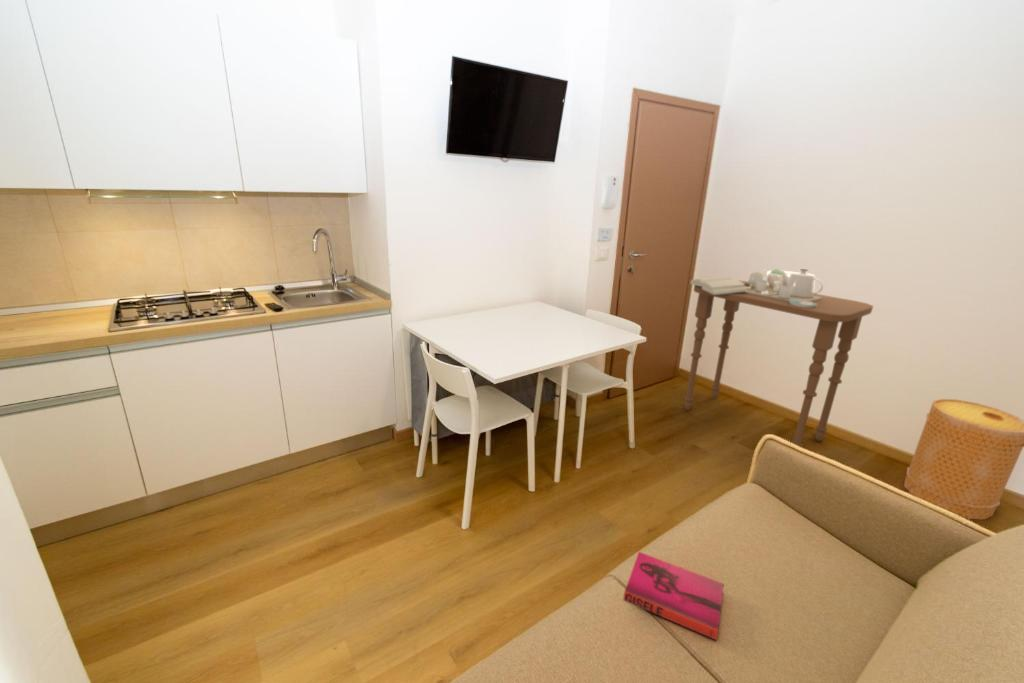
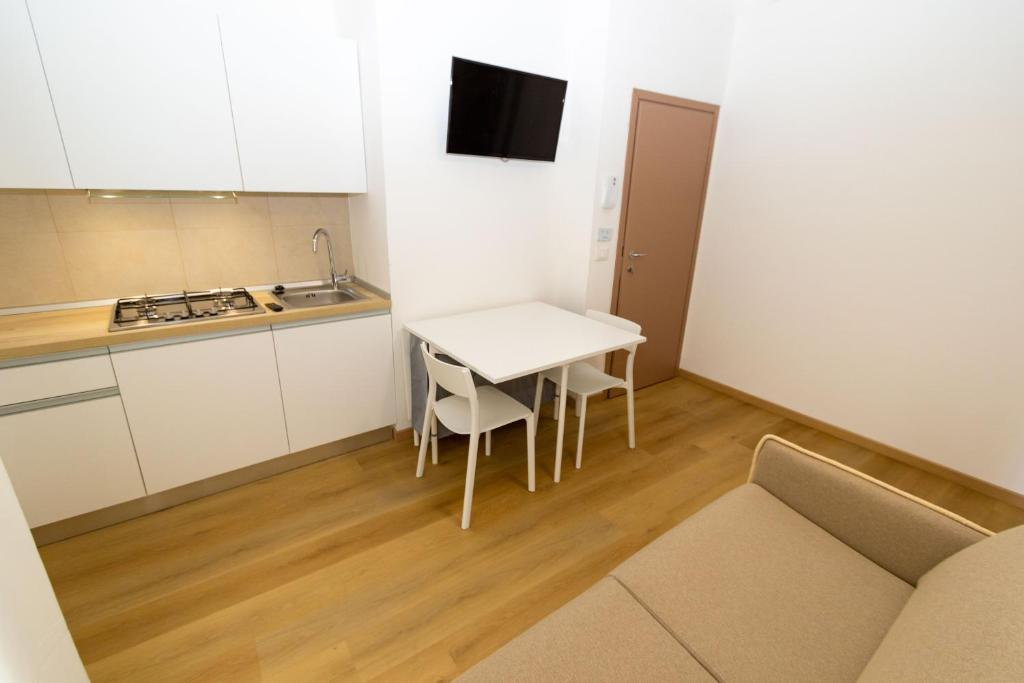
- side table [683,268,874,448]
- basket [903,398,1024,521]
- hardback book [622,551,725,641]
